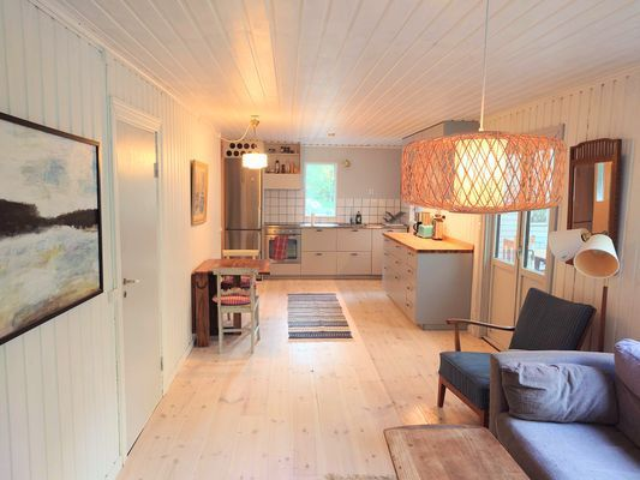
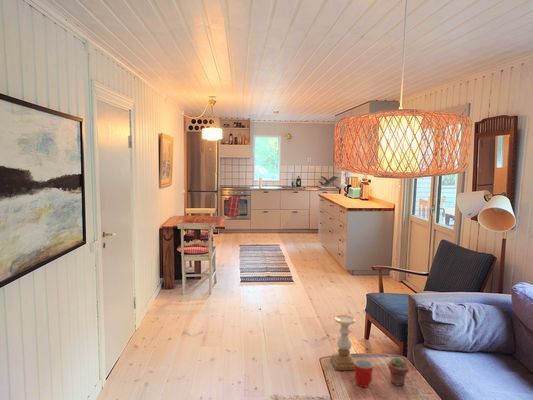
+ mug [353,358,374,388]
+ potted succulent [387,355,410,387]
+ candle holder [330,314,356,371]
